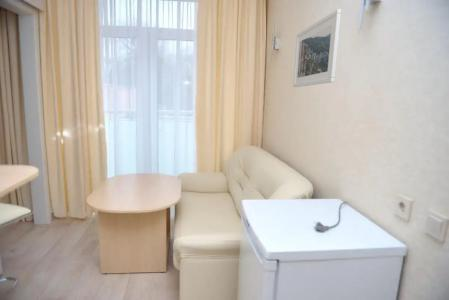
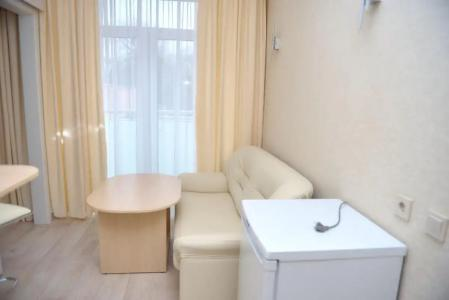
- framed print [292,8,343,88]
